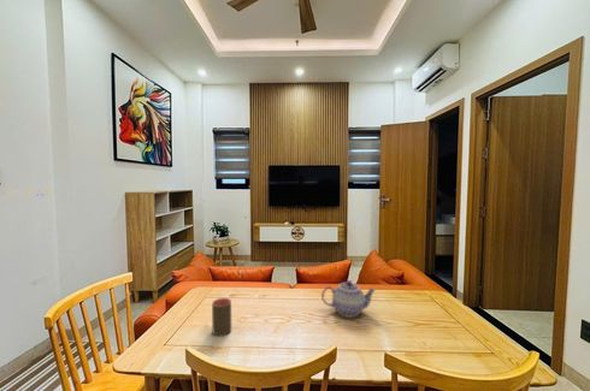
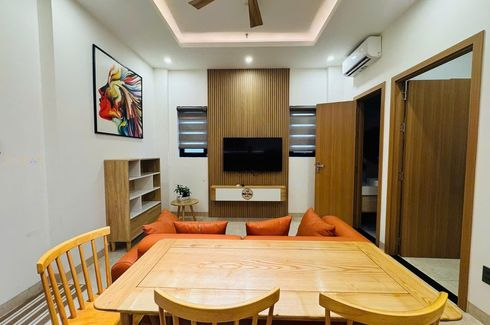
- cup [211,297,232,337]
- teapot [320,279,377,319]
